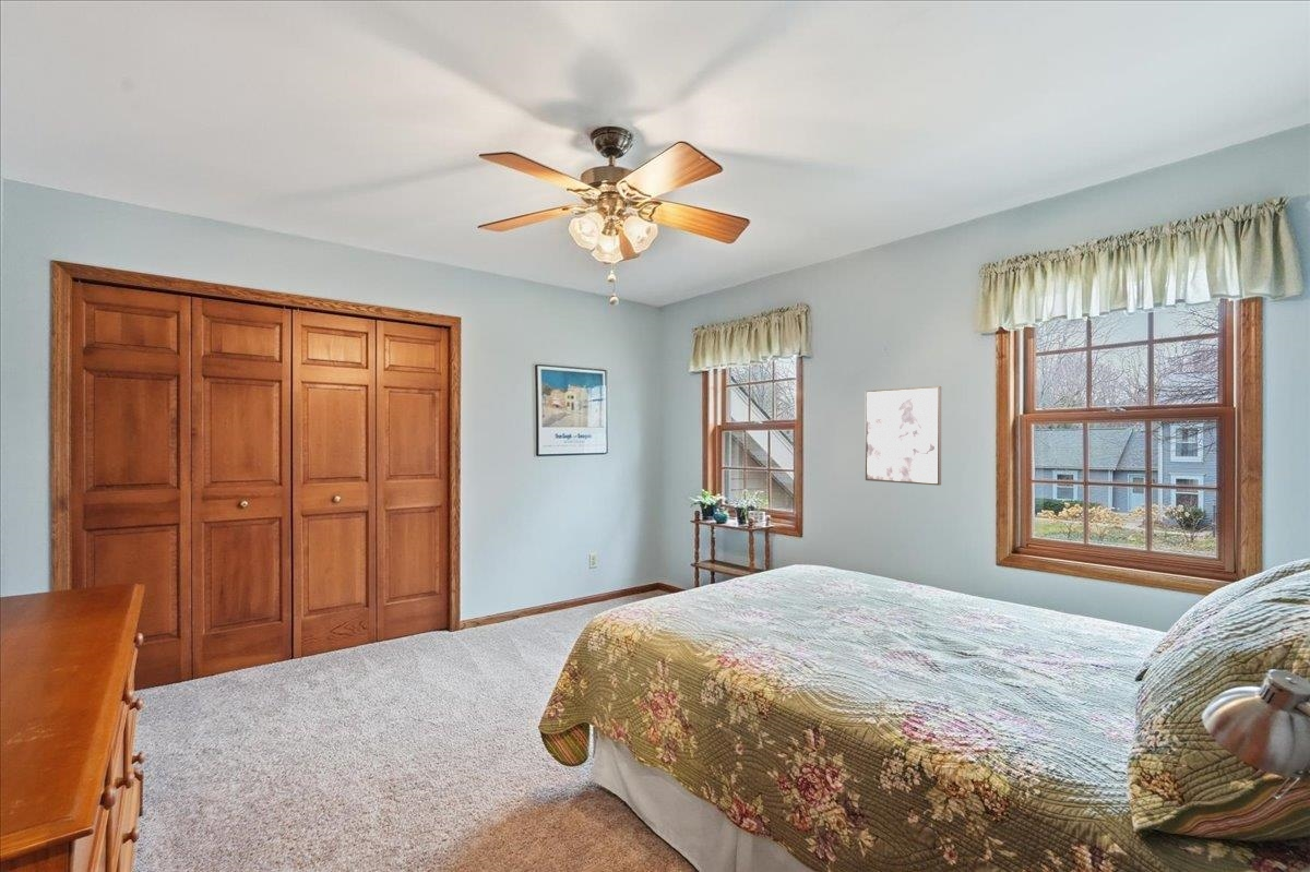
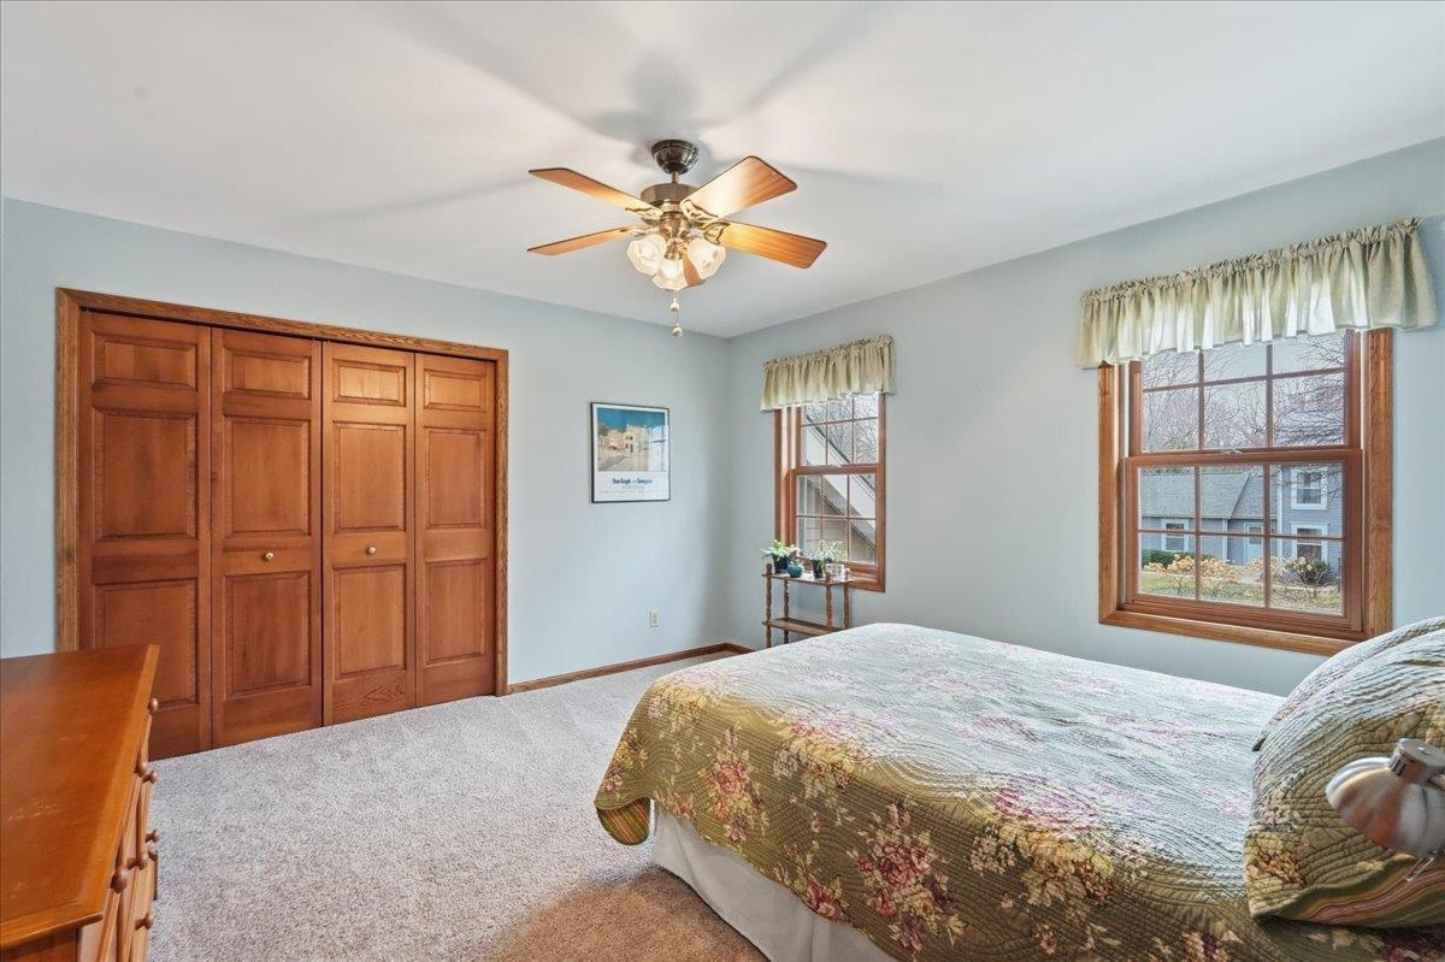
- wall art [865,385,942,487]
